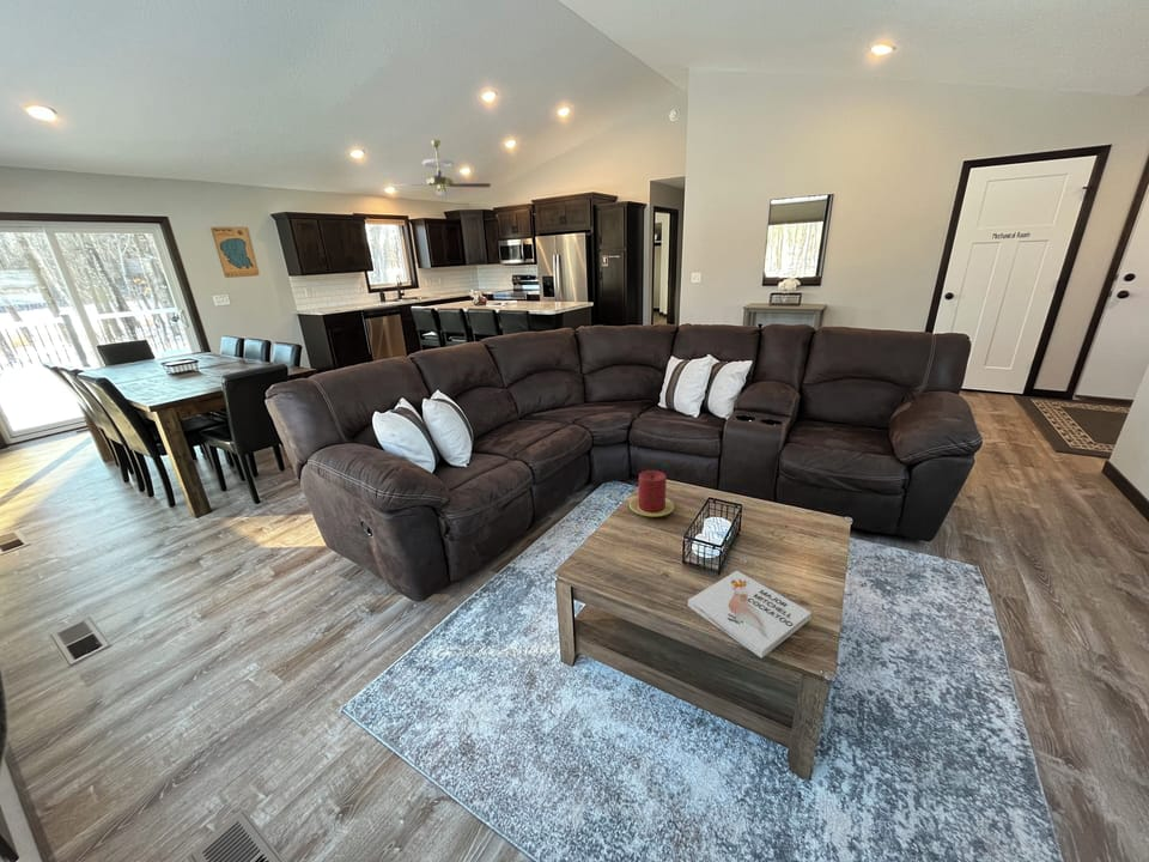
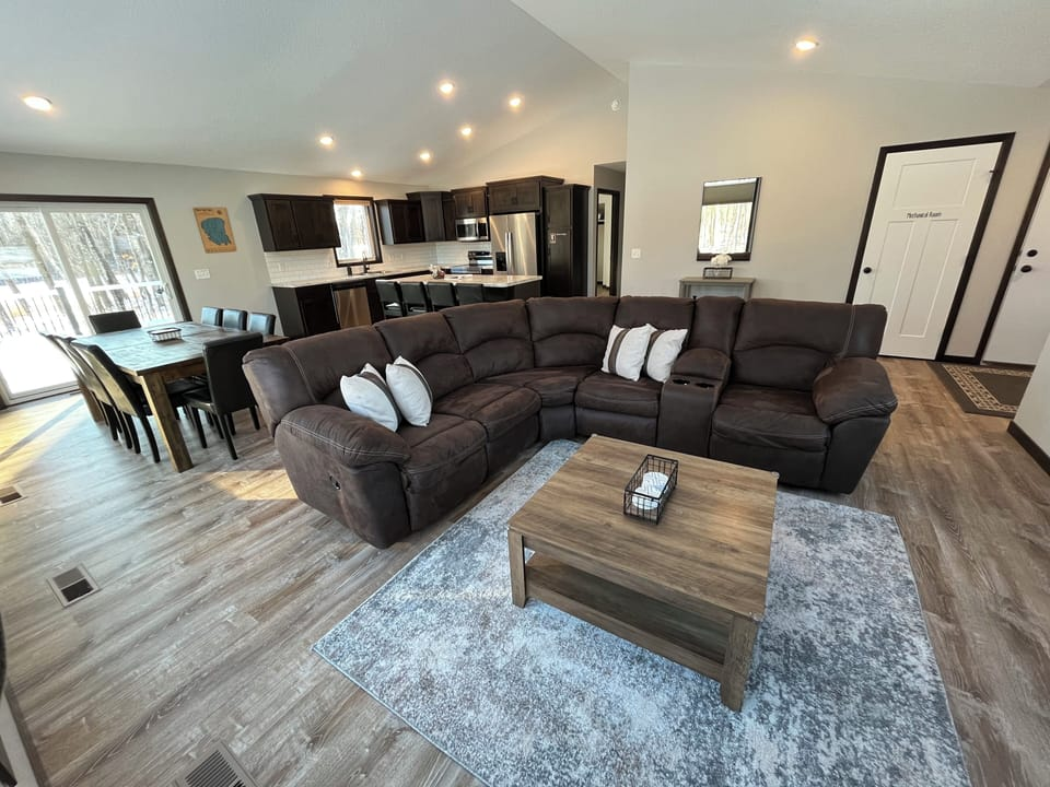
- ceiling fan [387,139,492,200]
- book [687,570,813,660]
- candle [628,469,675,517]
